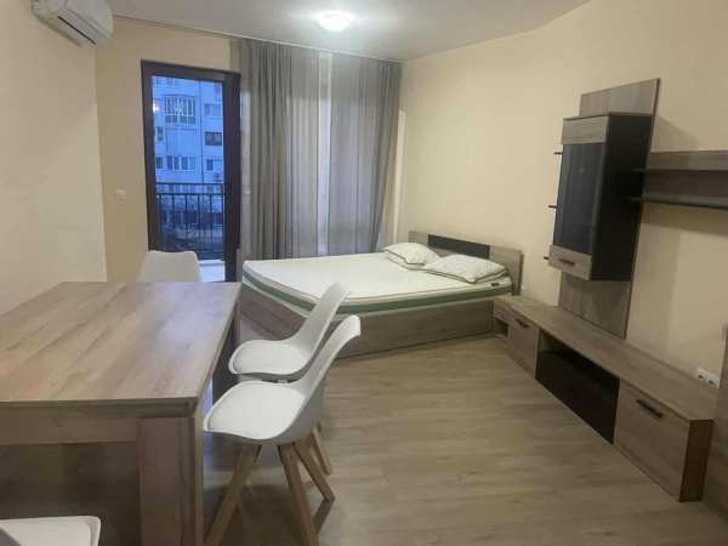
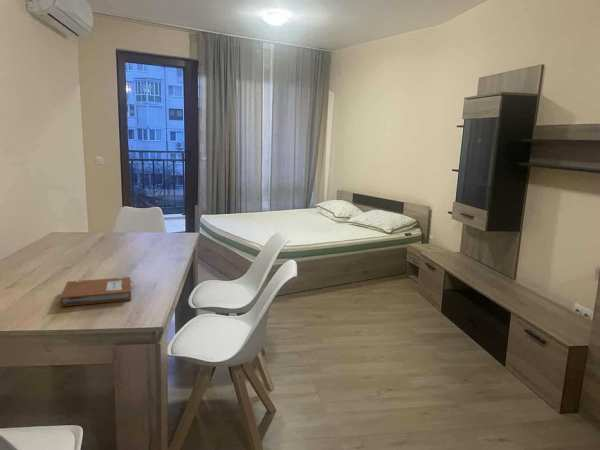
+ notebook [59,276,135,307]
